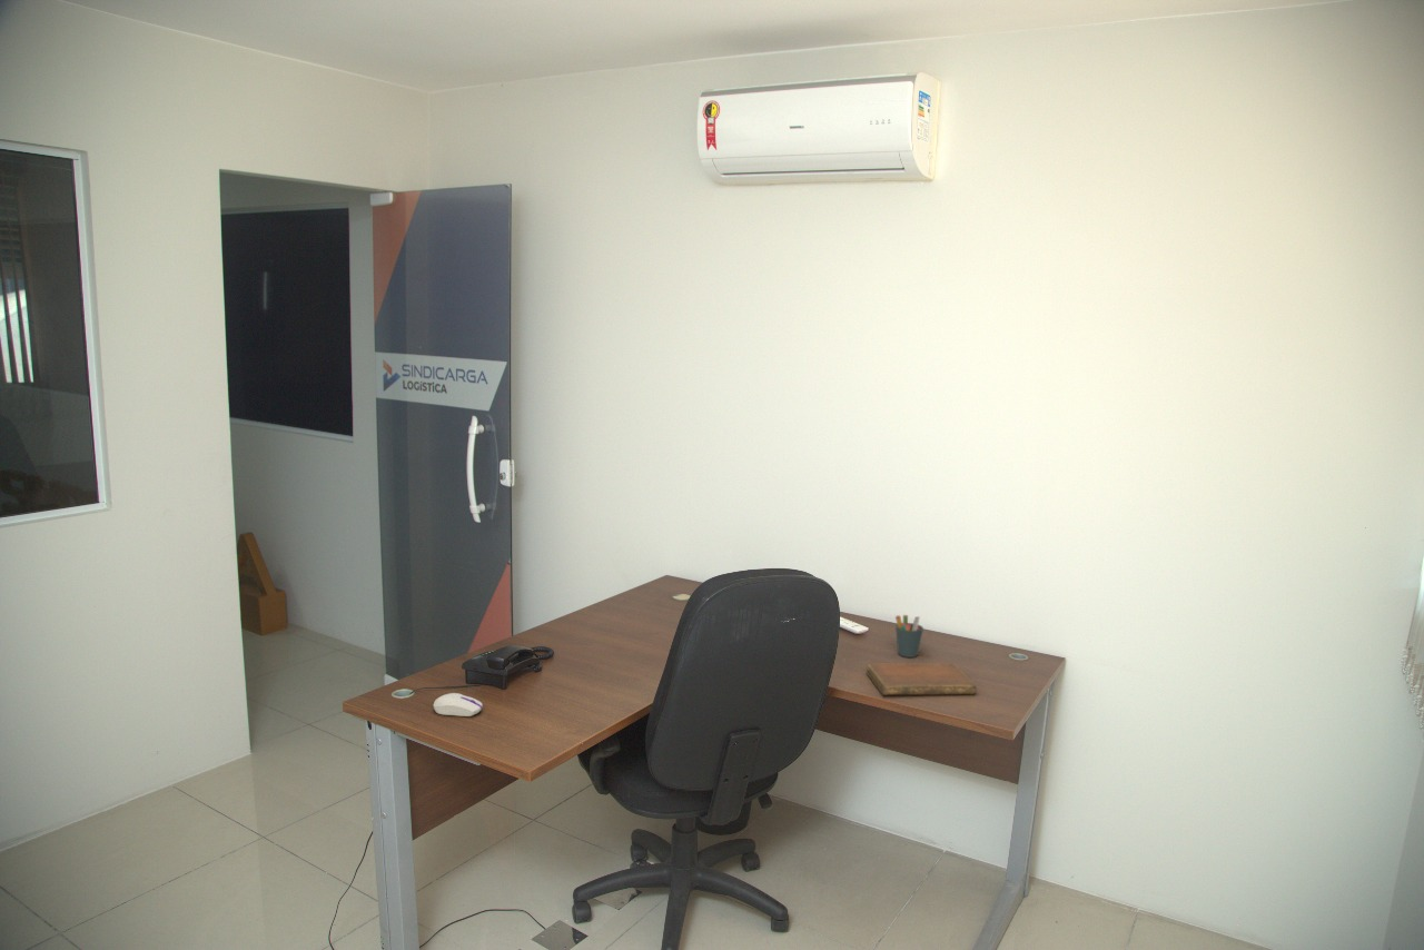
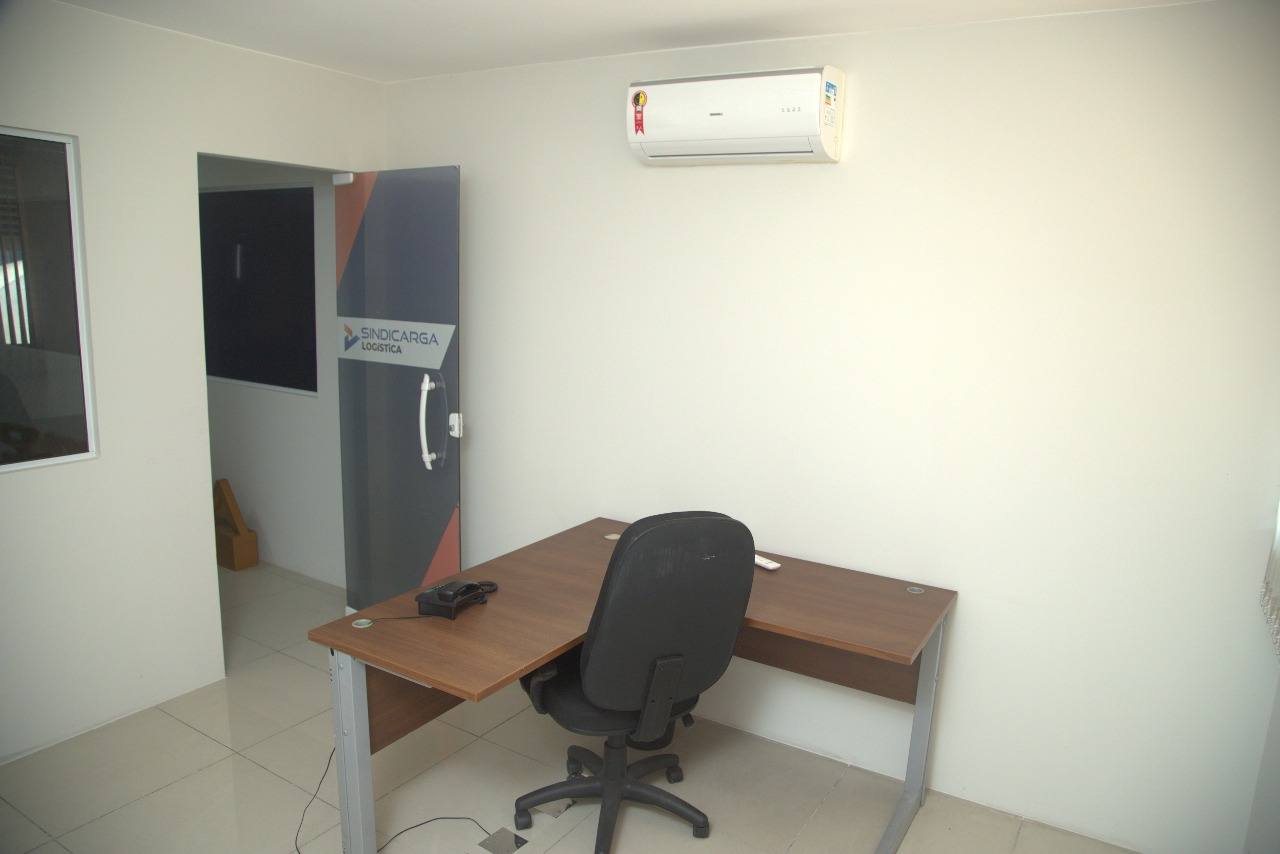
- notebook [866,662,978,696]
- computer mouse [433,692,483,718]
- pen holder [894,614,924,659]
